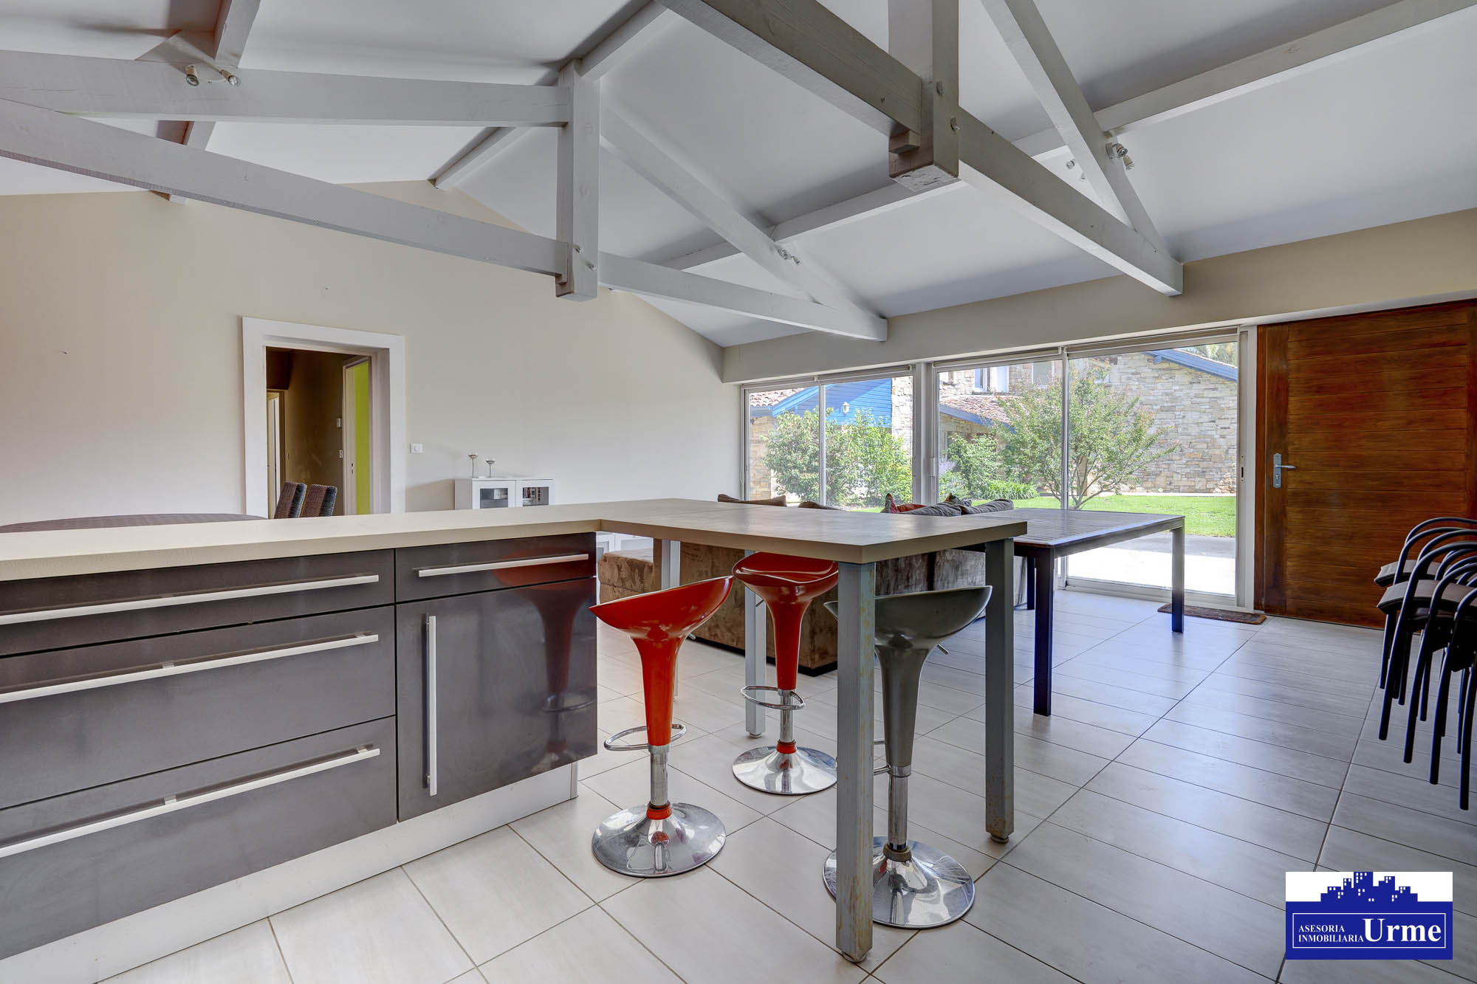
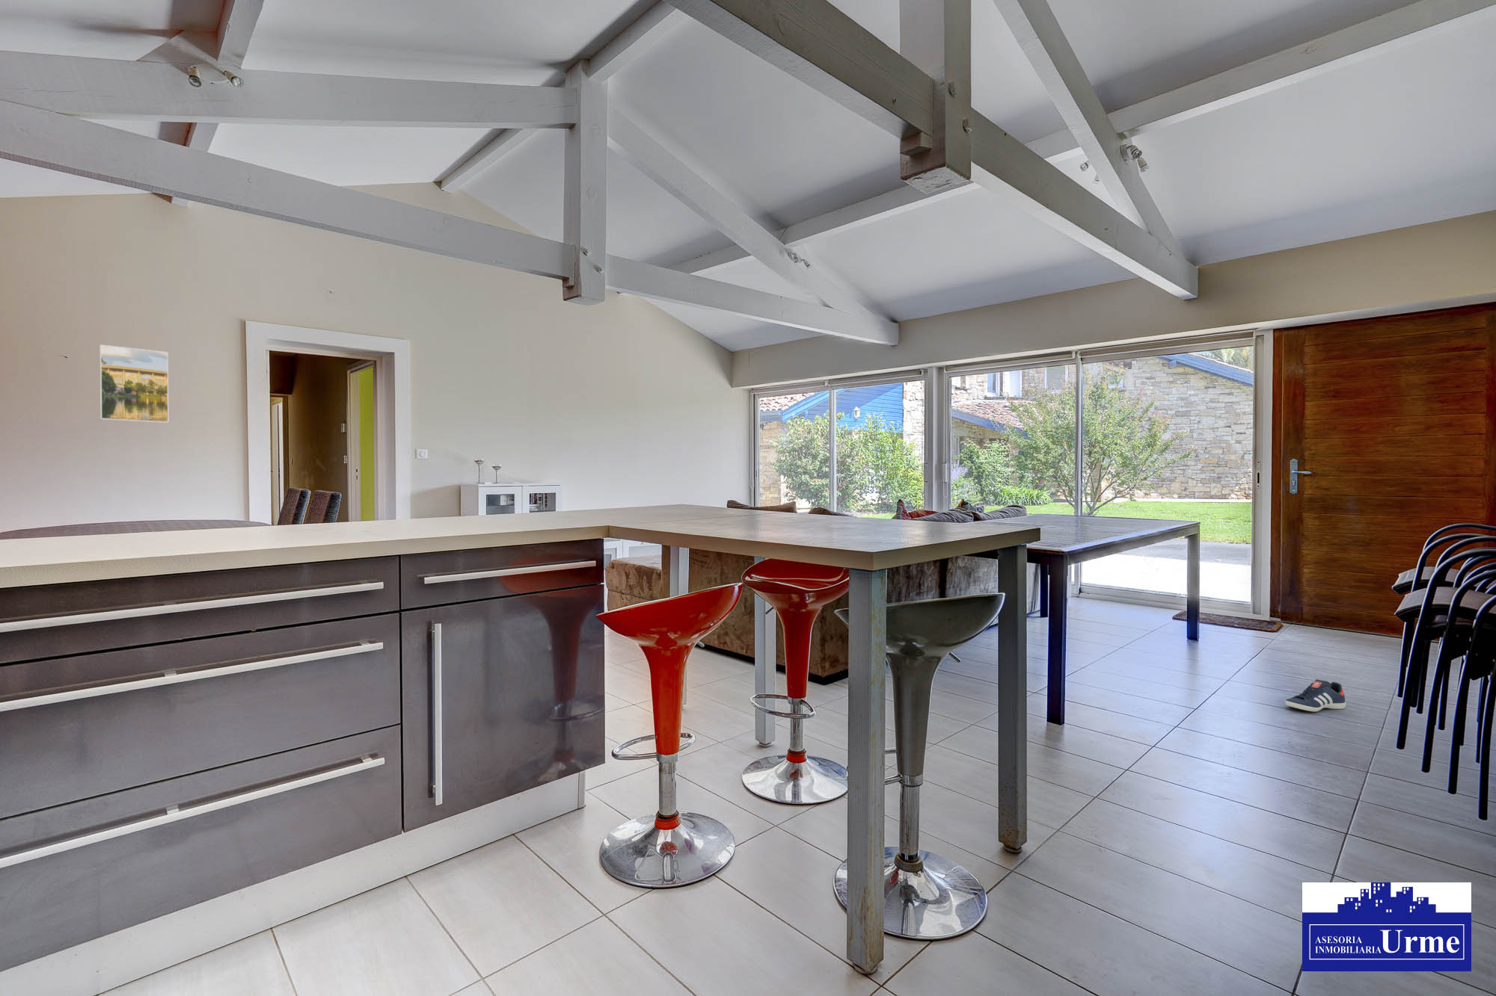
+ sneaker [1285,678,1346,713]
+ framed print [99,343,169,424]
